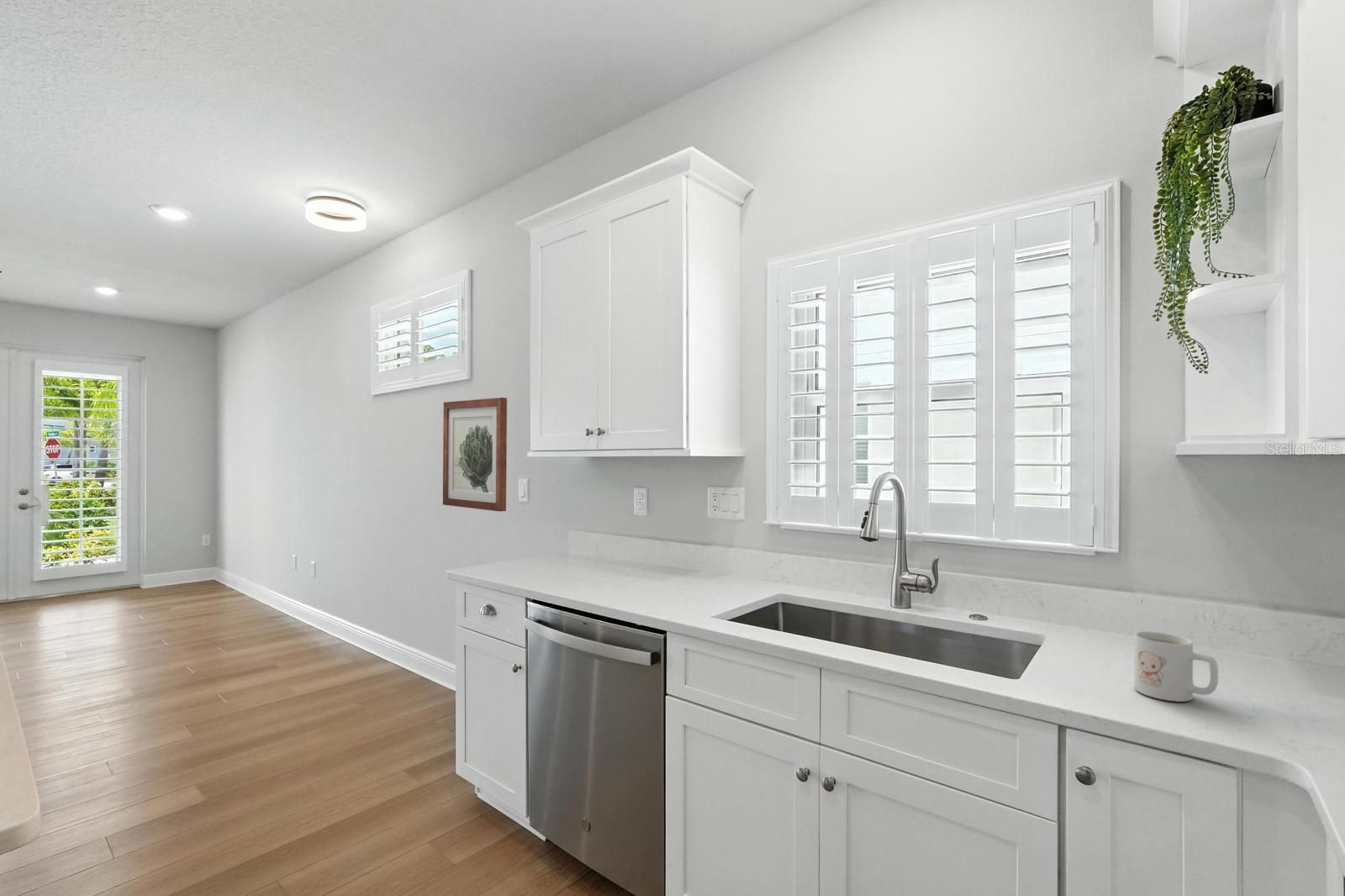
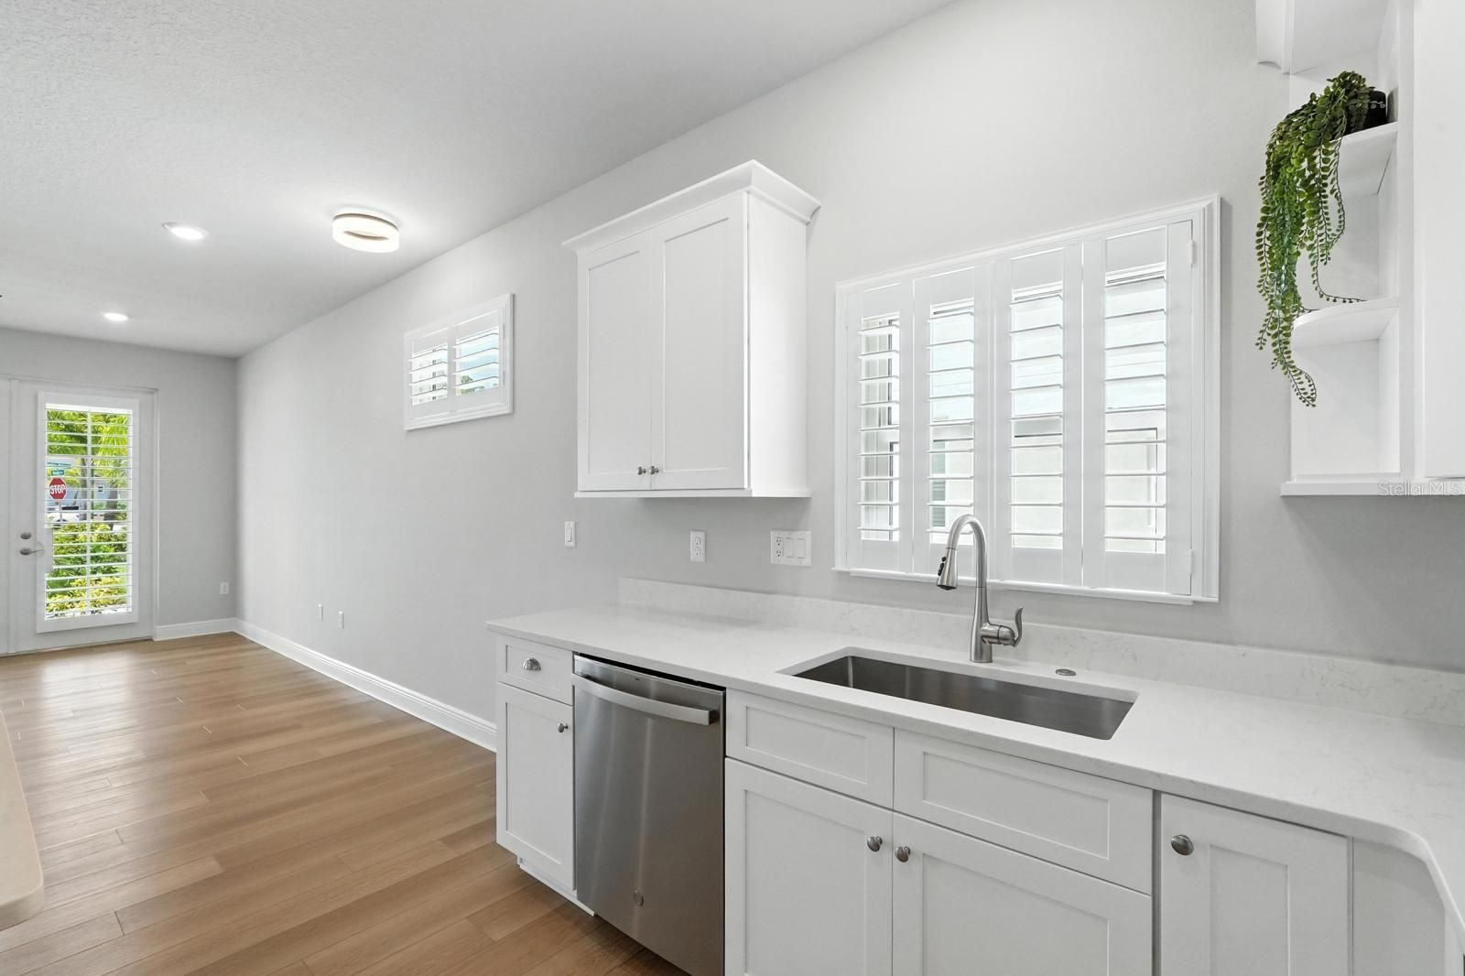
- mug [1133,630,1219,703]
- wall art [442,397,508,513]
